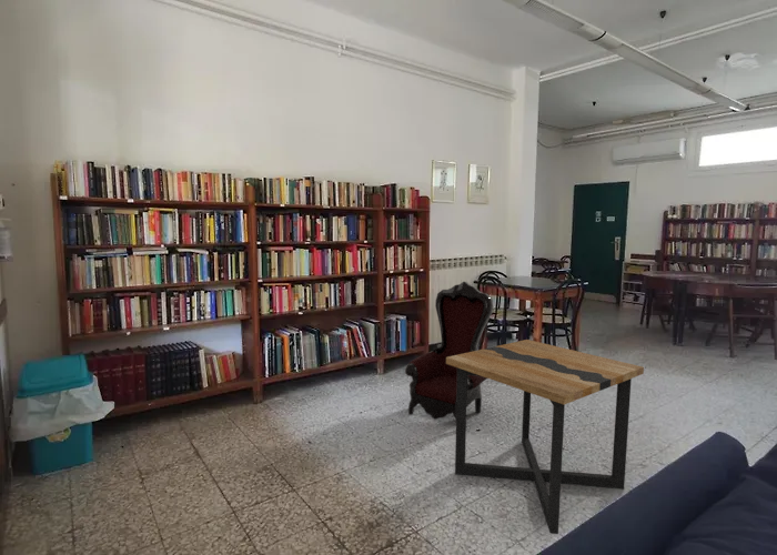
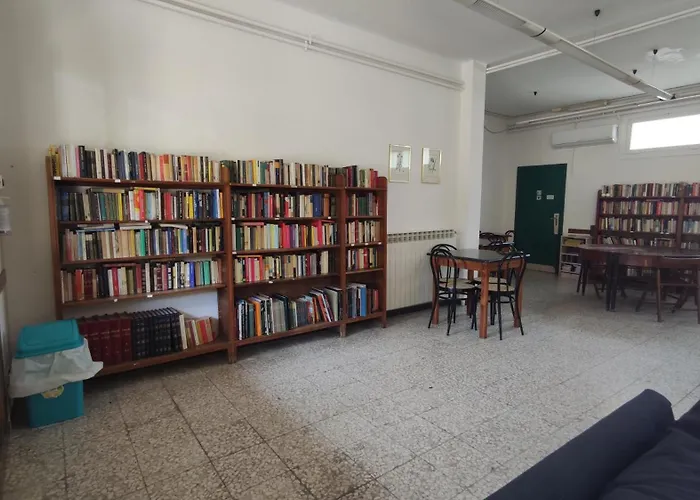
- side table [446,339,645,535]
- armchair [404,281,494,421]
